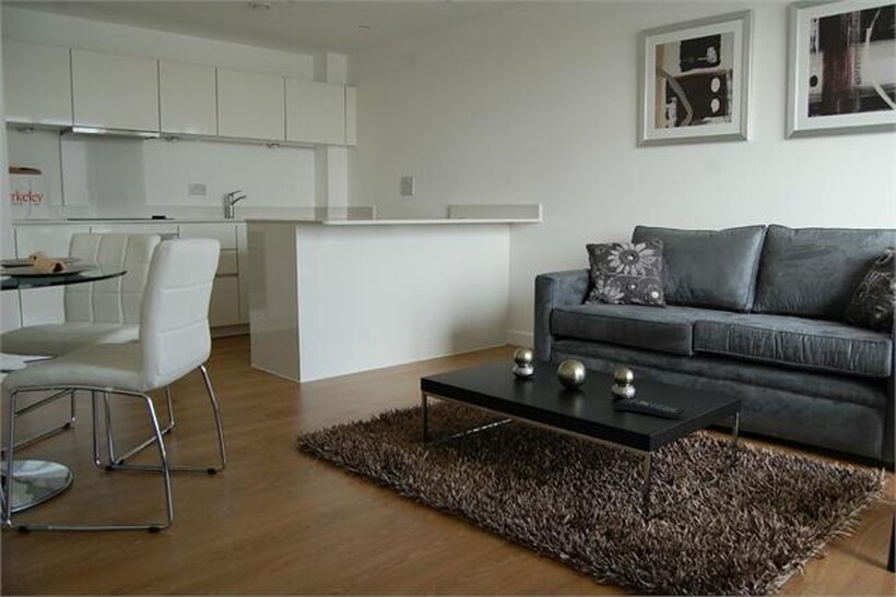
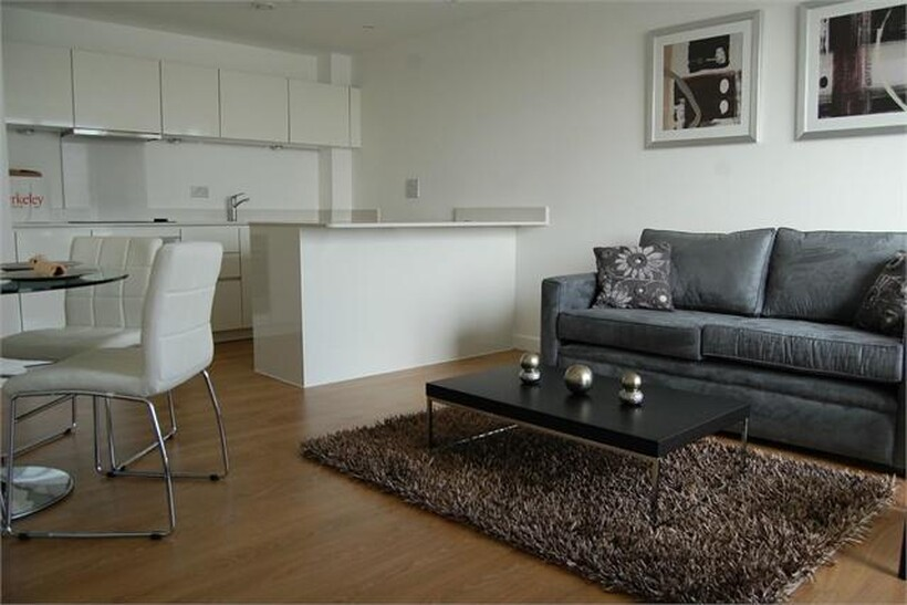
- remote control [612,397,685,420]
